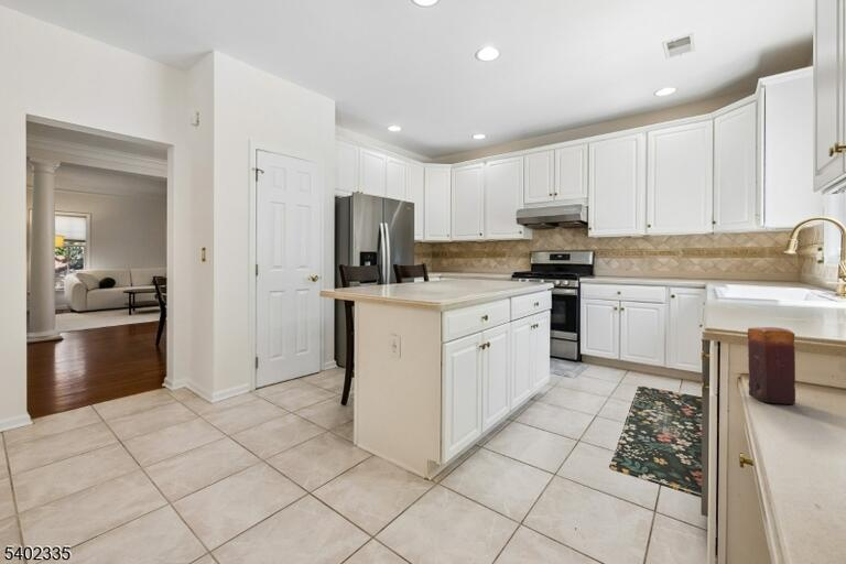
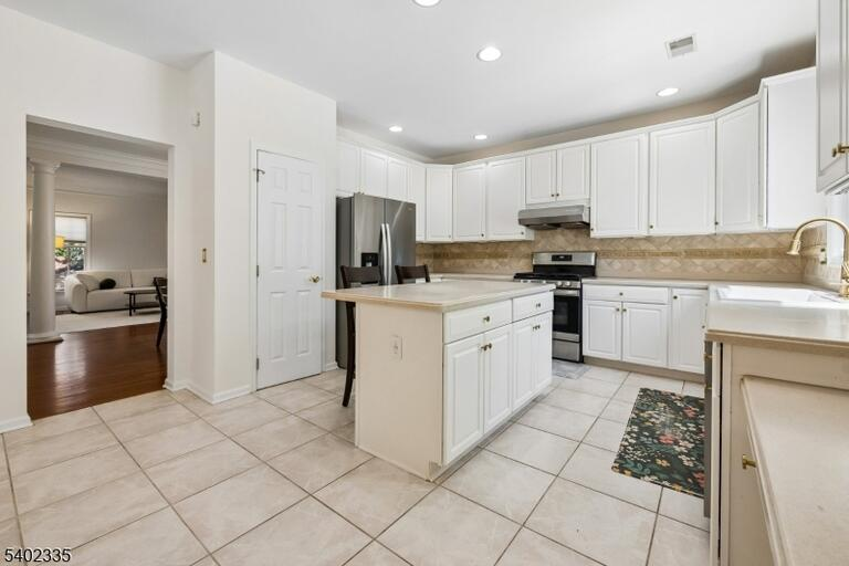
- candle [747,326,796,405]
